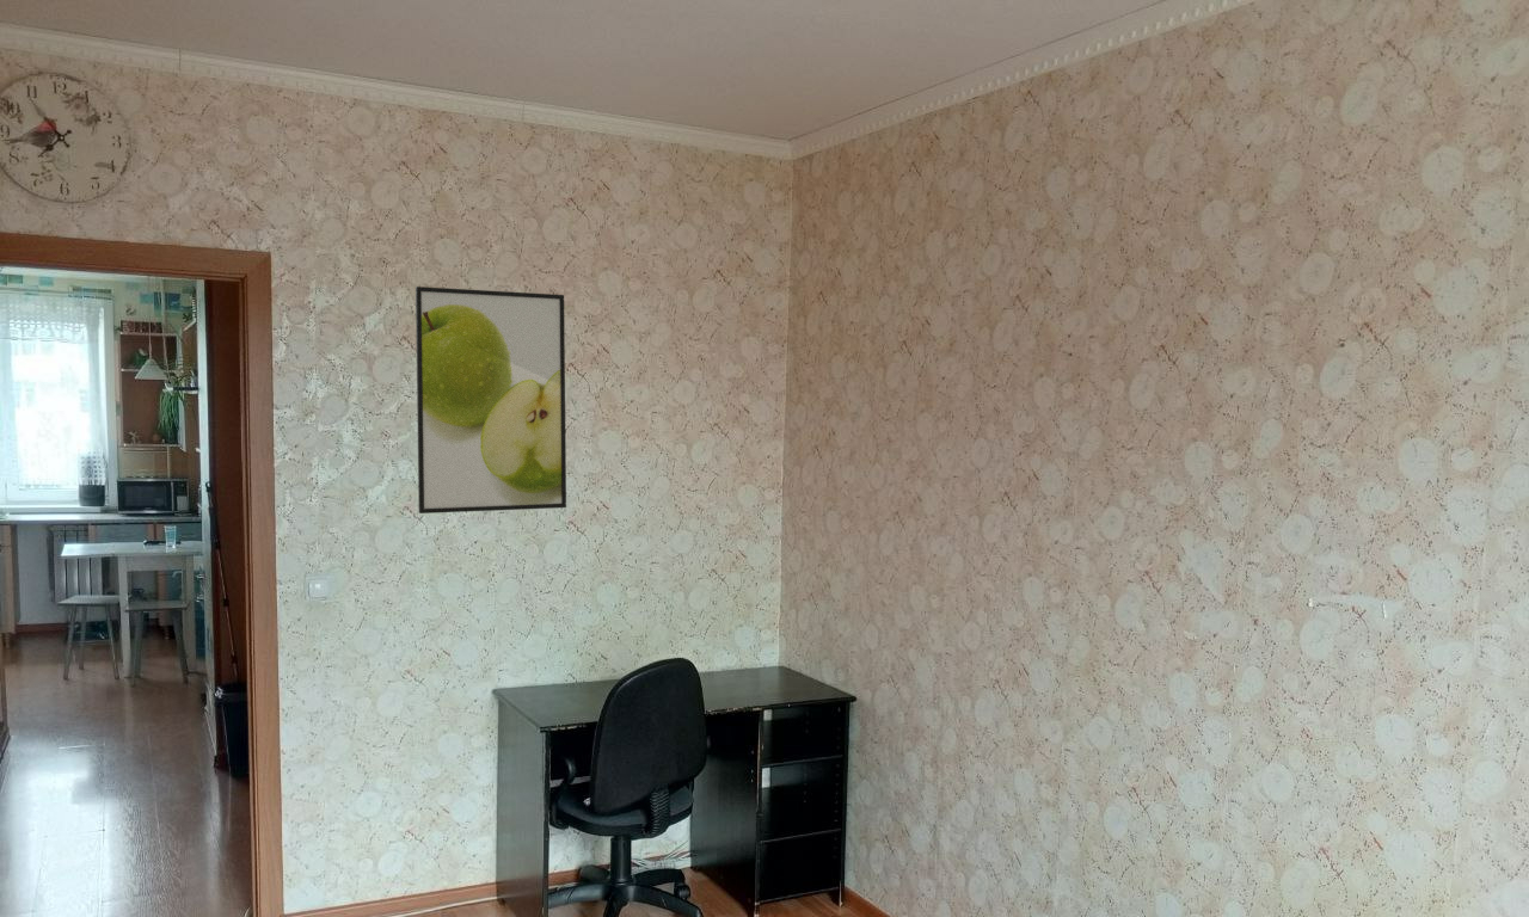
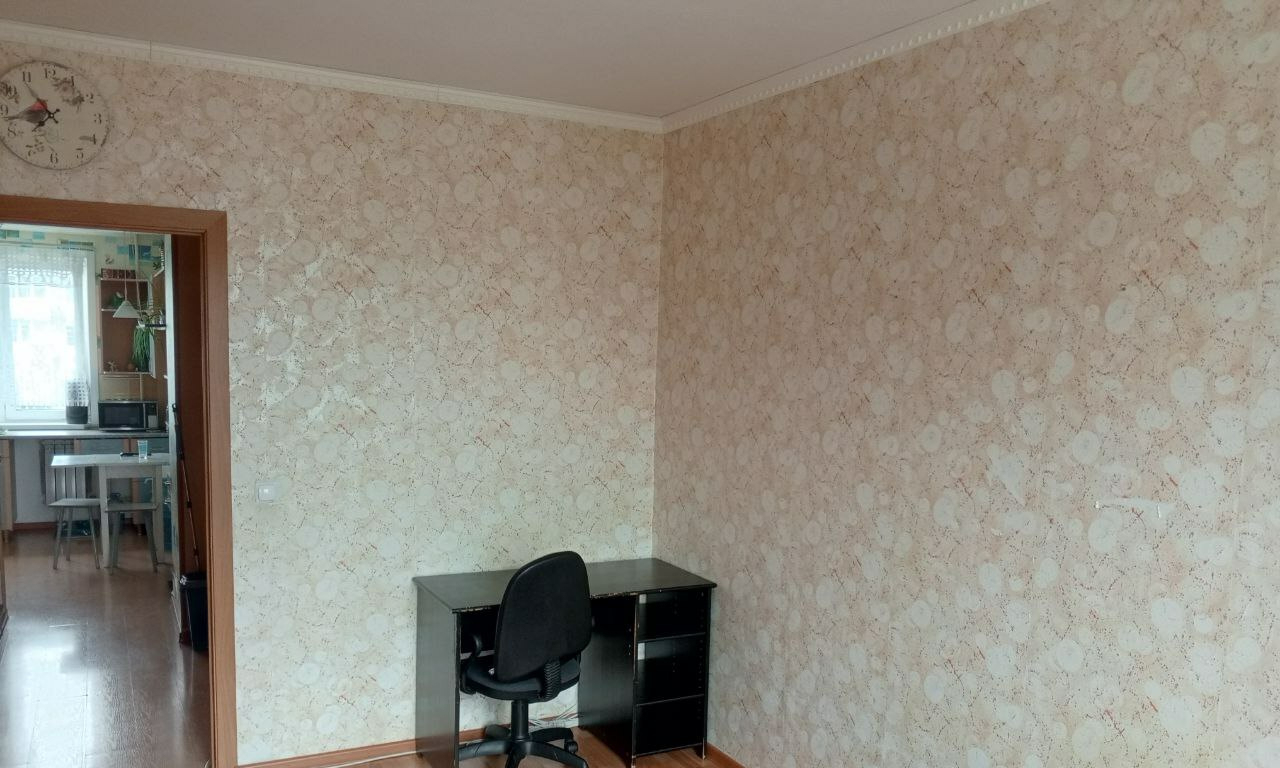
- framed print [415,285,567,515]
